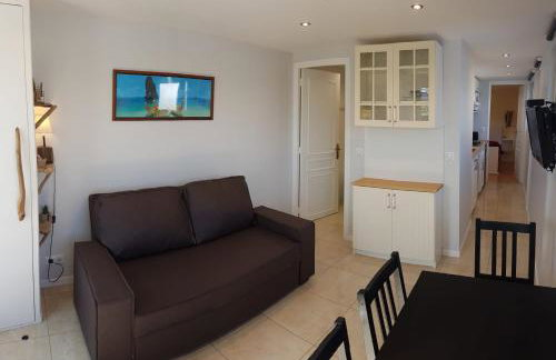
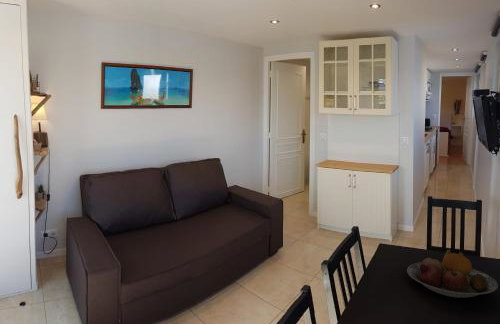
+ fruit bowl [406,248,499,299]
